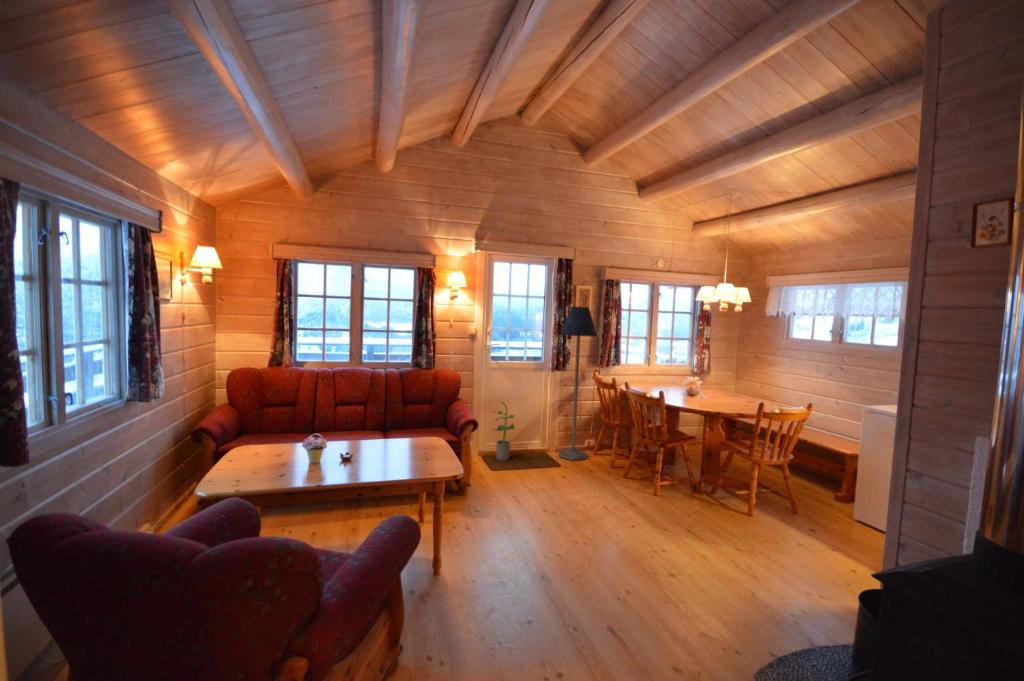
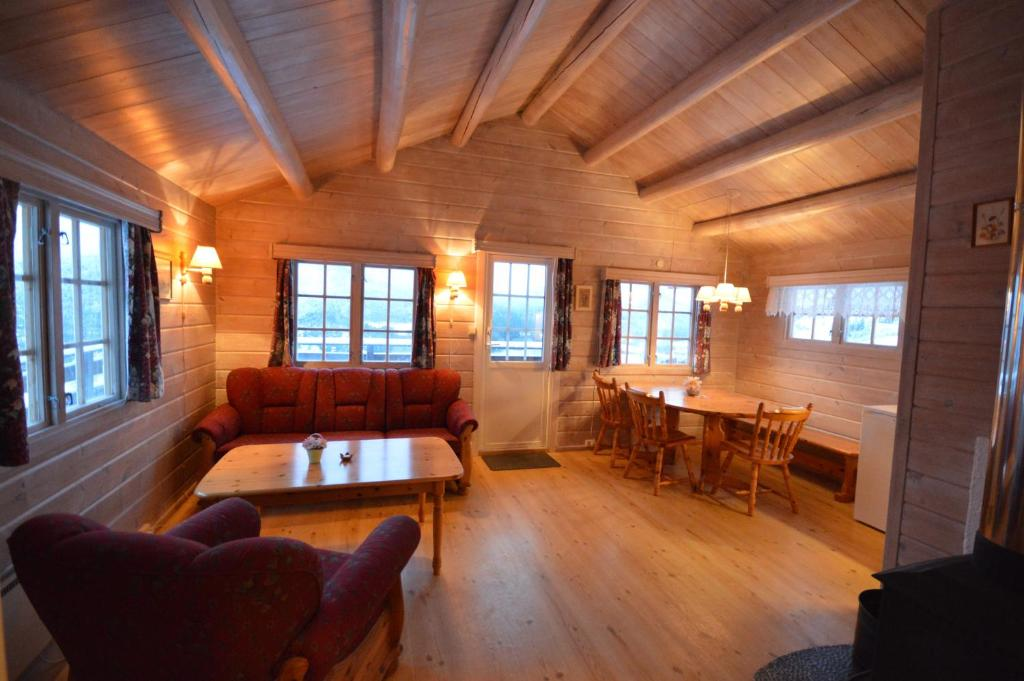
- floor lamp [558,305,598,461]
- potted plant [489,401,516,461]
